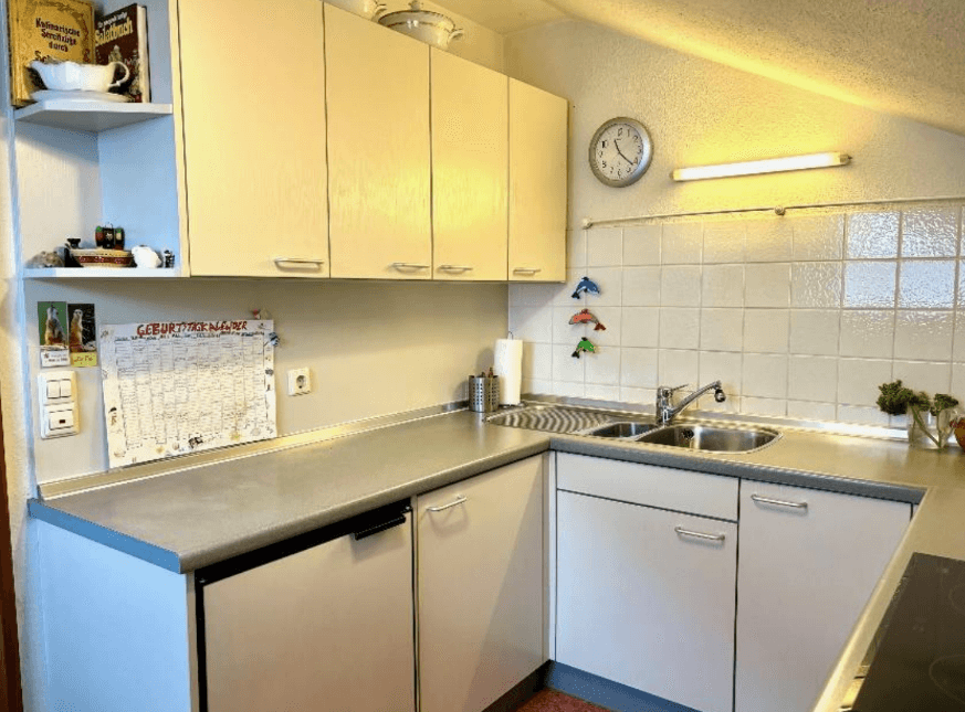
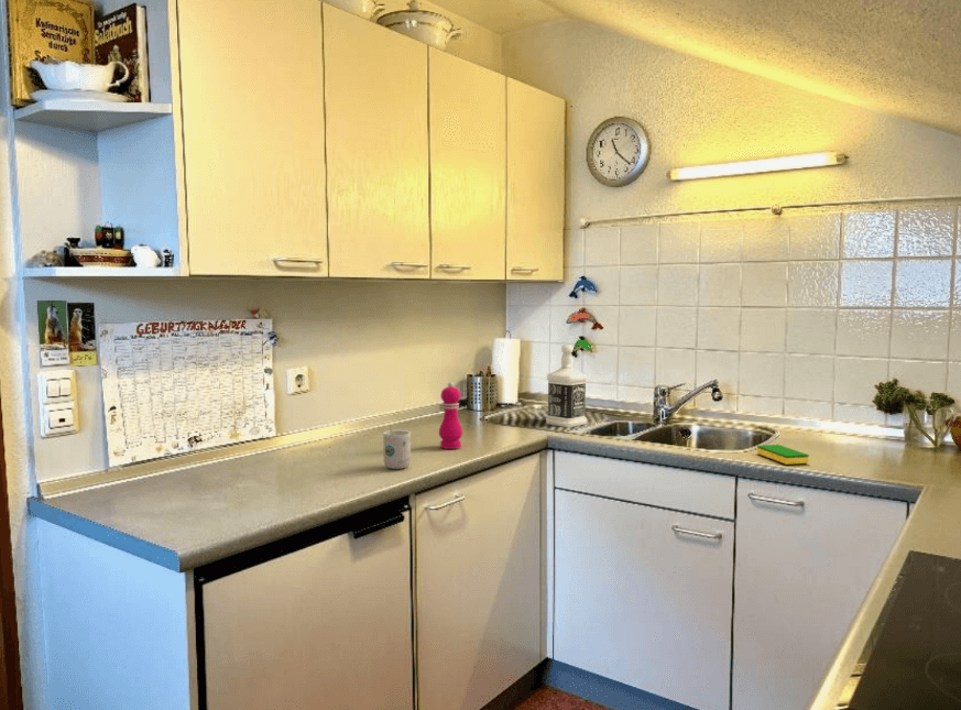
+ dish sponge [756,444,810,466]
+ mug [382,425,412,470]
+ bottle [545,345,588,428]
+ pepper mill [438,381,463,450]
